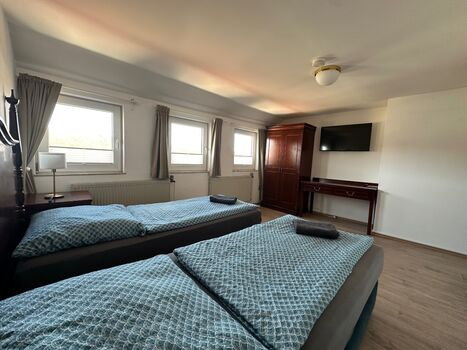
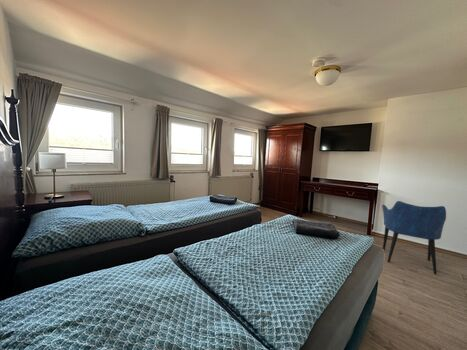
+ armchair [381,200,447,275]
